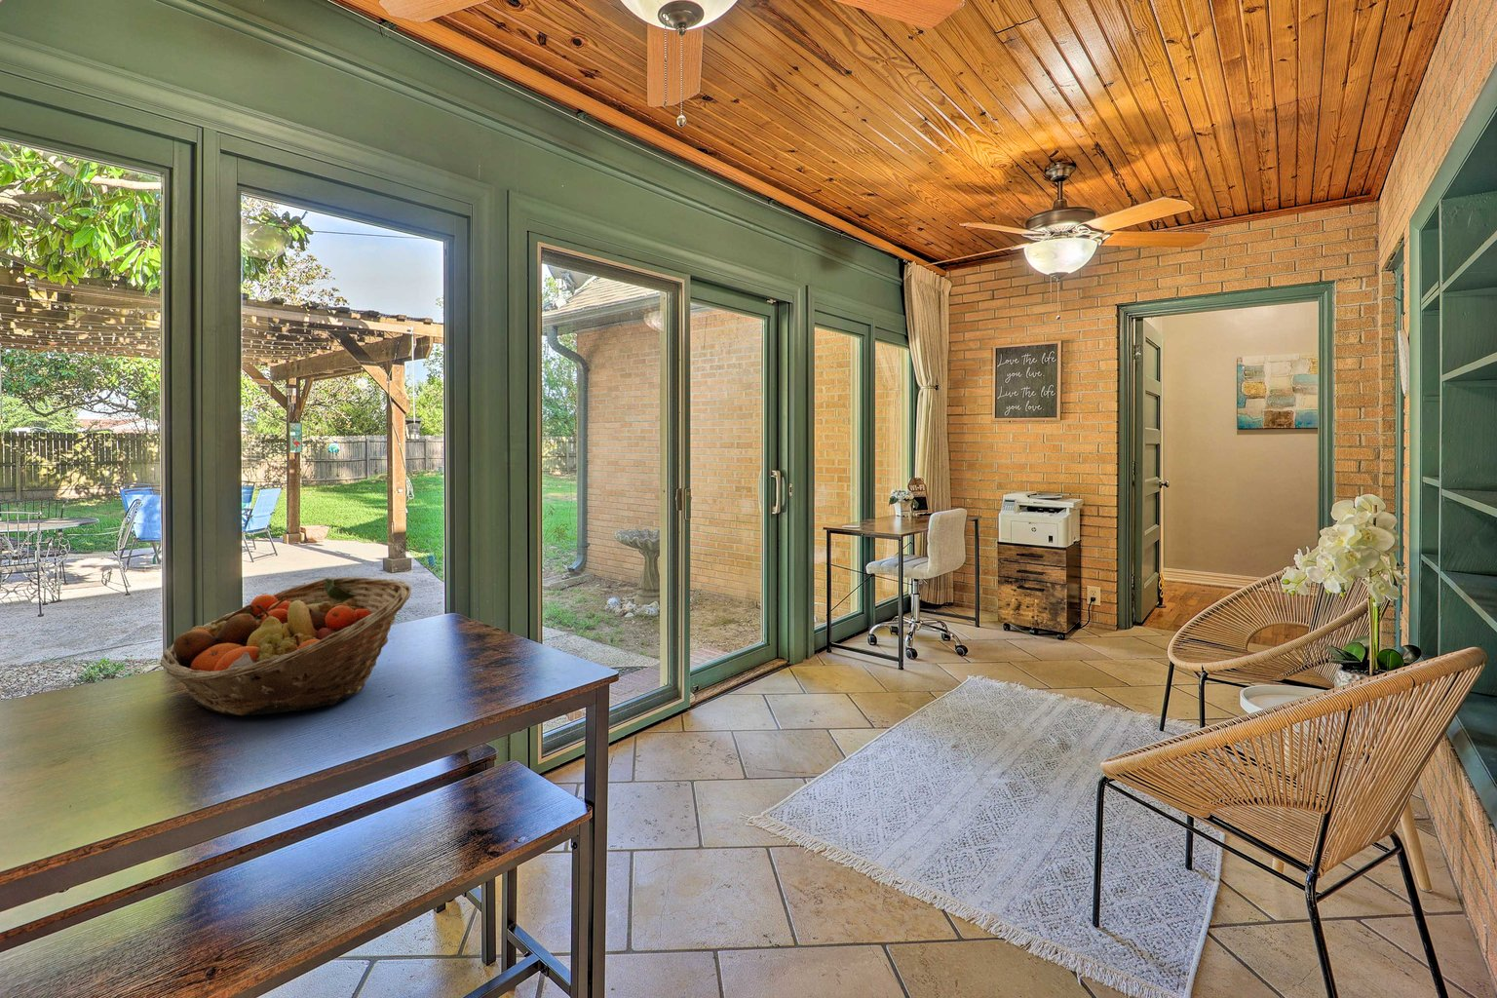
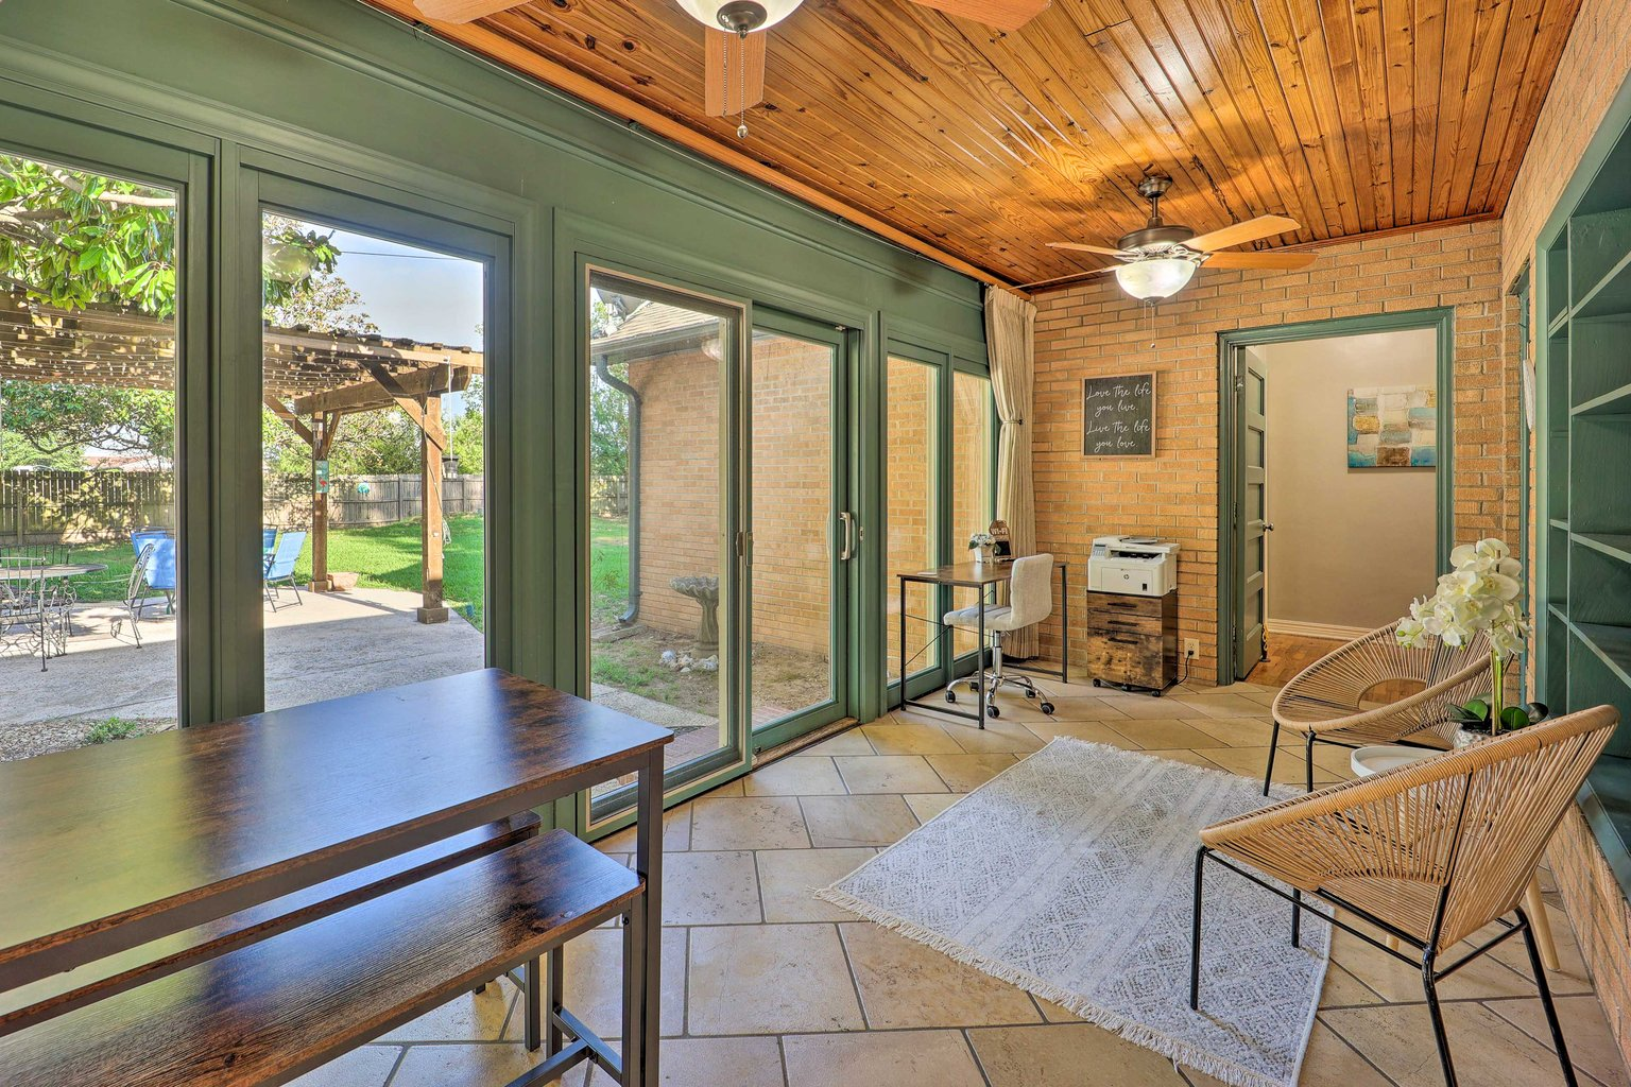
- fruit basket [159,576,412,716]
